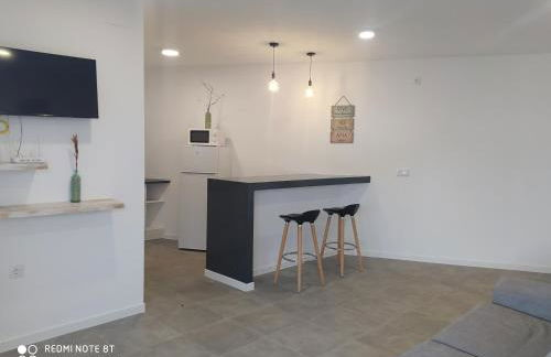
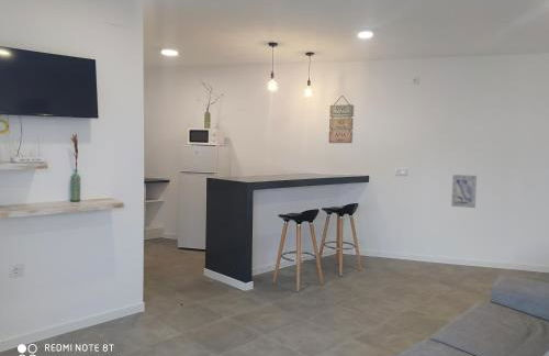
+ wall art [450,174,478,209]
